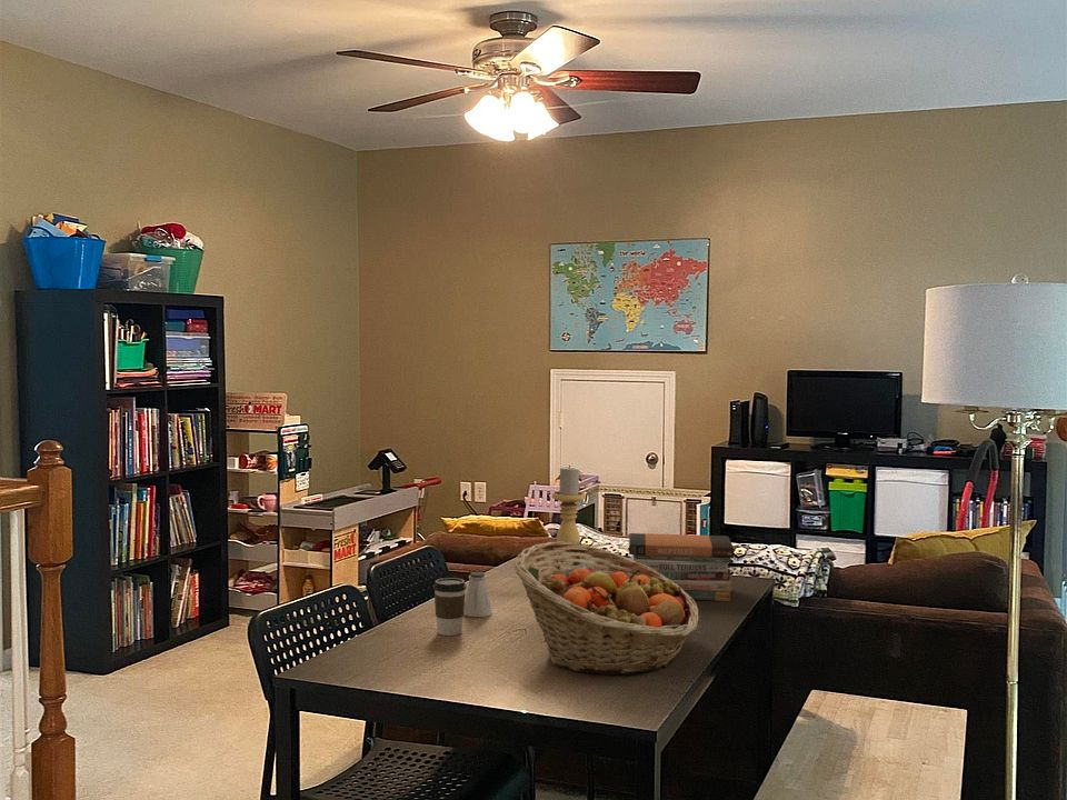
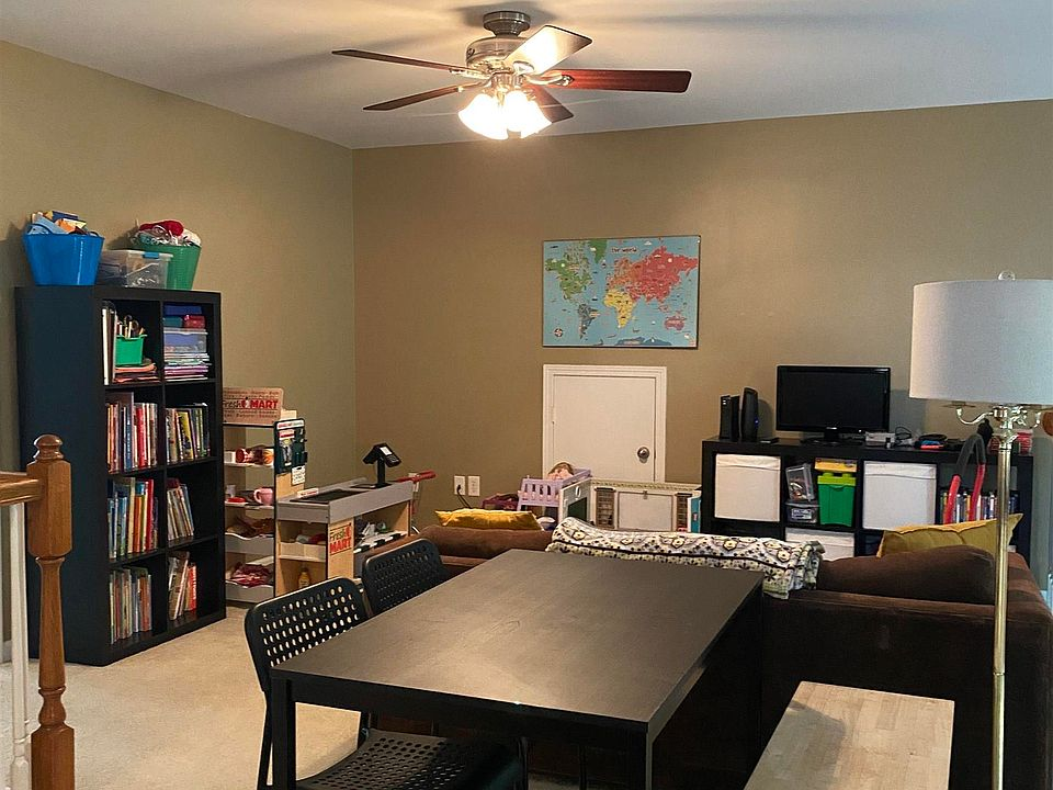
- saltshaker [463,571,493,618]
- book stack [627,532,735,602]
- fruit basket [513,541,700,676]
- candle holder [551,463,587,566]
- coffee cup [432,577,467,637]
